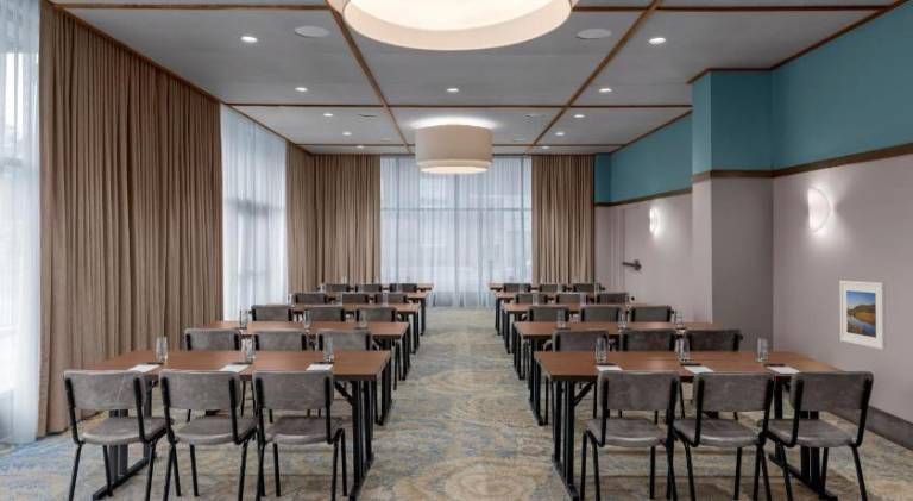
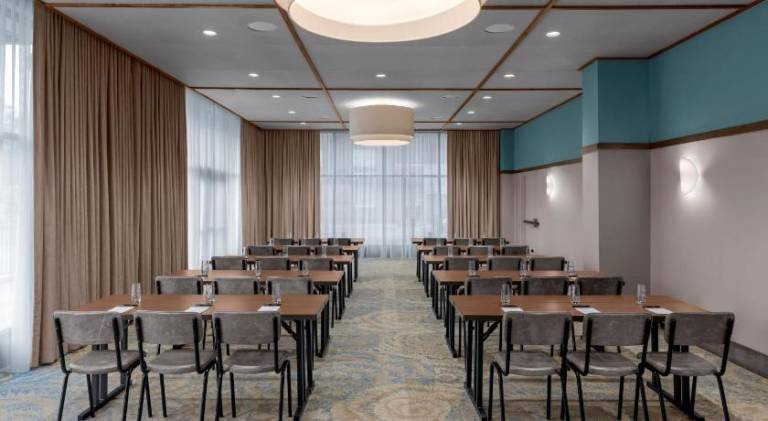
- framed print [838,280,887,351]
